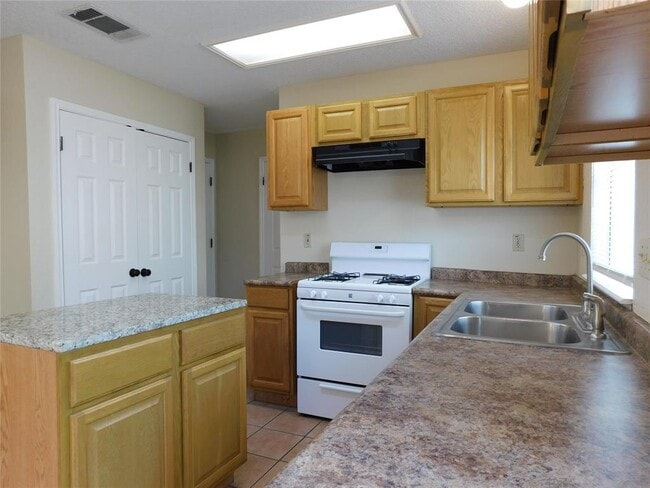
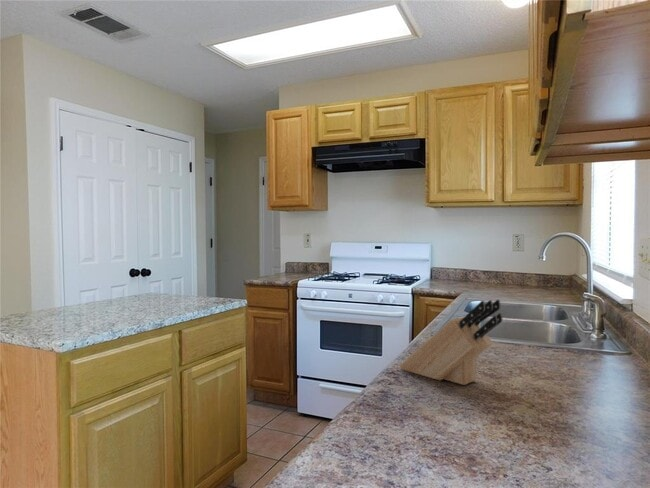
+ knife block [399,298,503,386]
